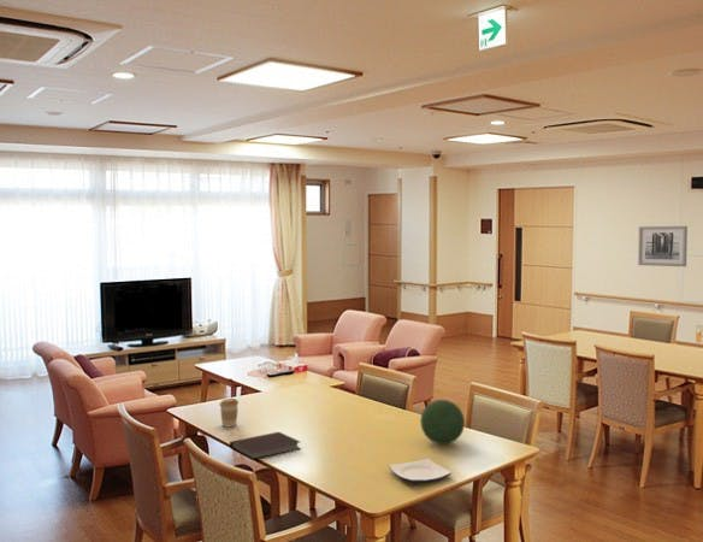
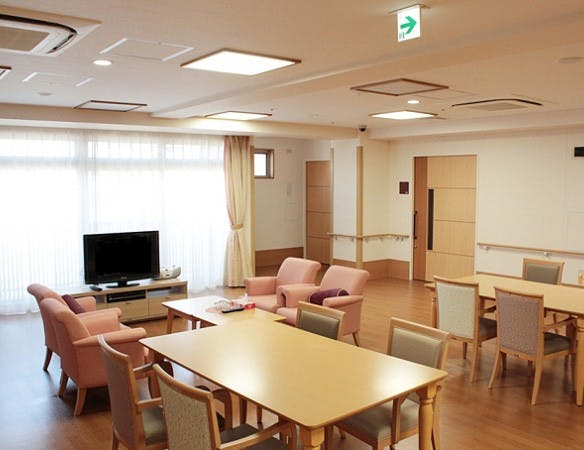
- wall art [637,225,689,267]
- notebook [229,431,302,461]
- decorative orb [419,399,466,446]
- coffee cup [218,397,240,428]
- plate [388,458,453,483]
